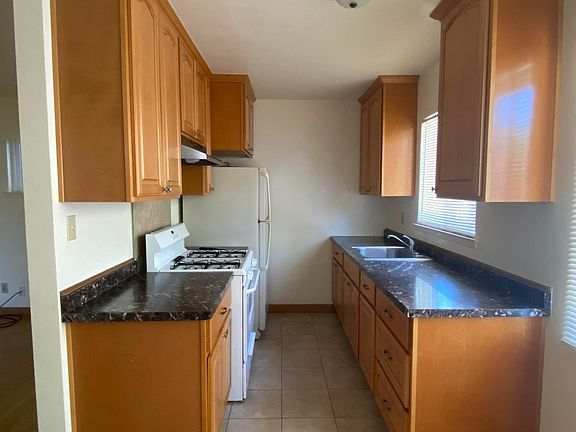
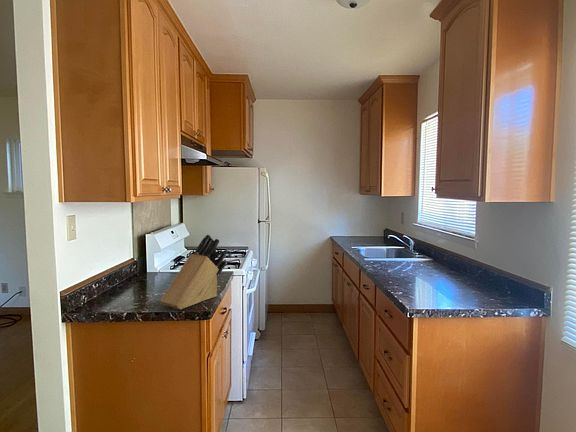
+ knife block [159,233,229,310]
